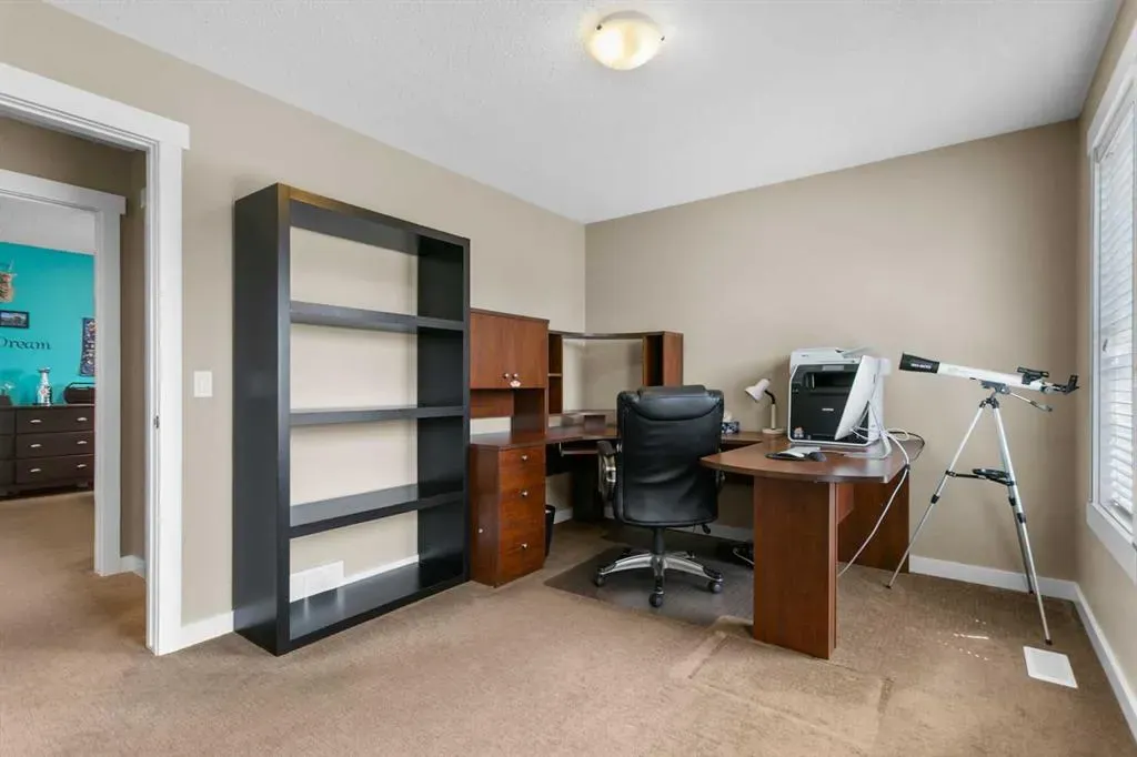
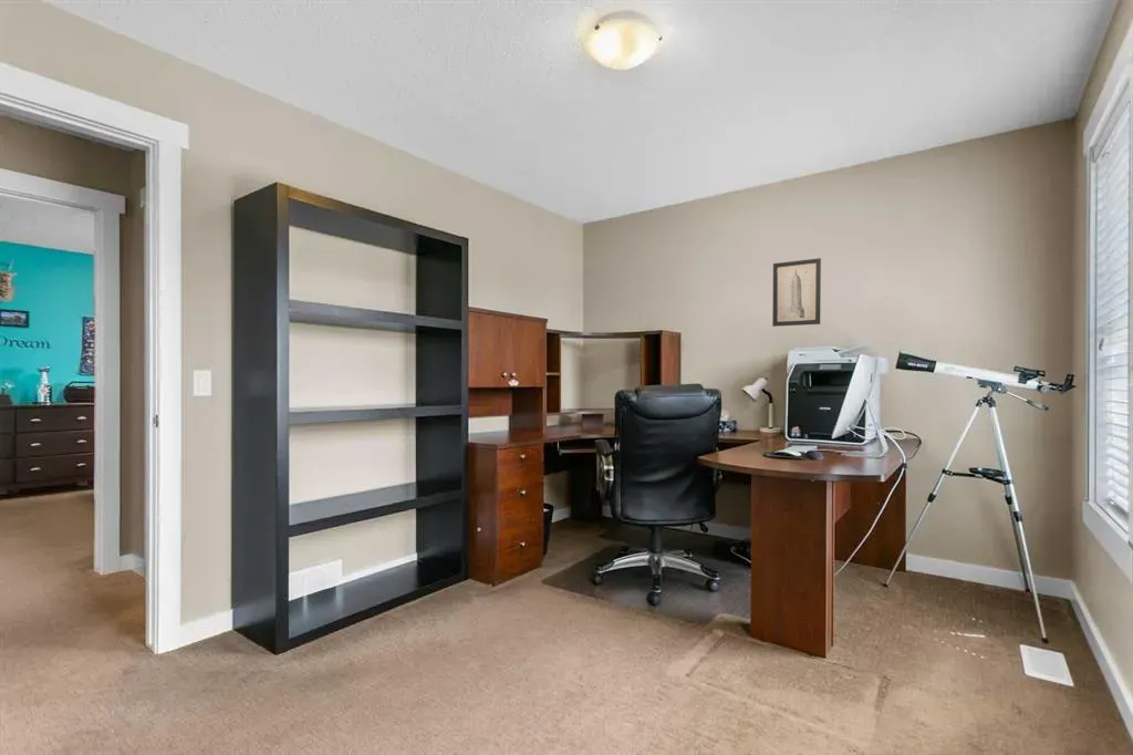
+ wall art [771,257,822,328]
